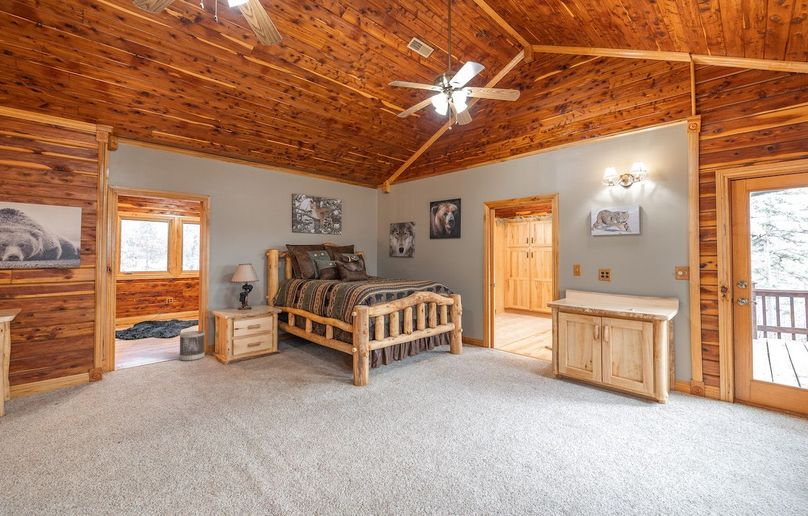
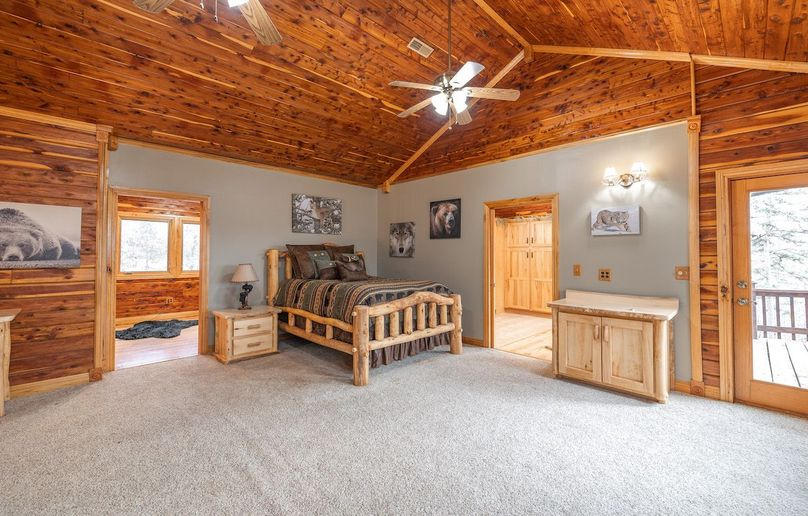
- wastebasket [178,330,206,362]
